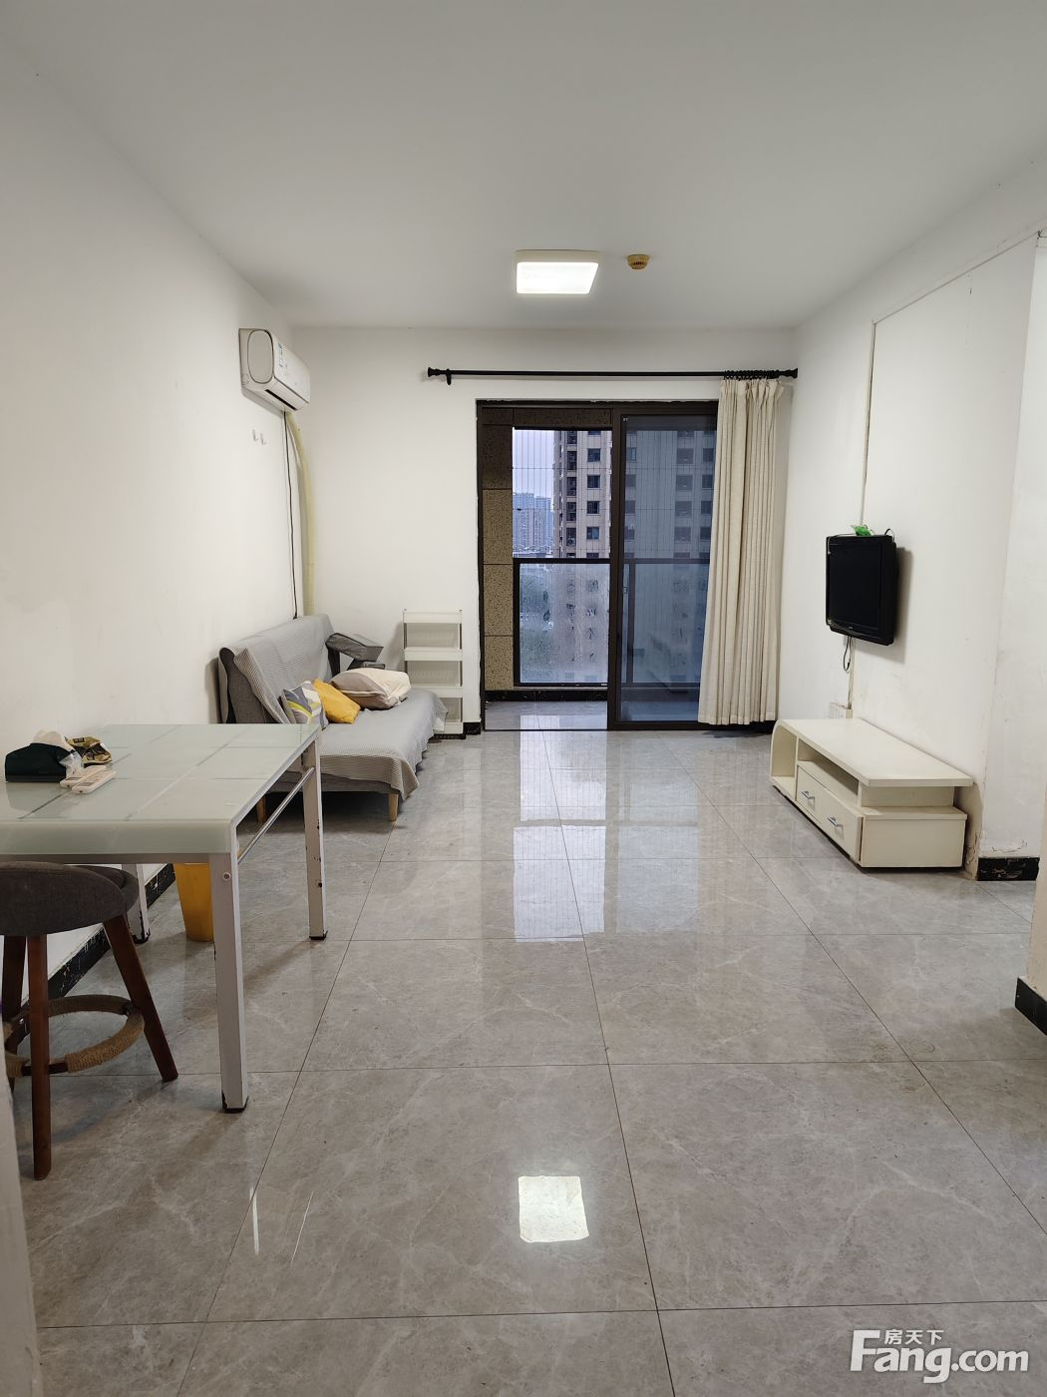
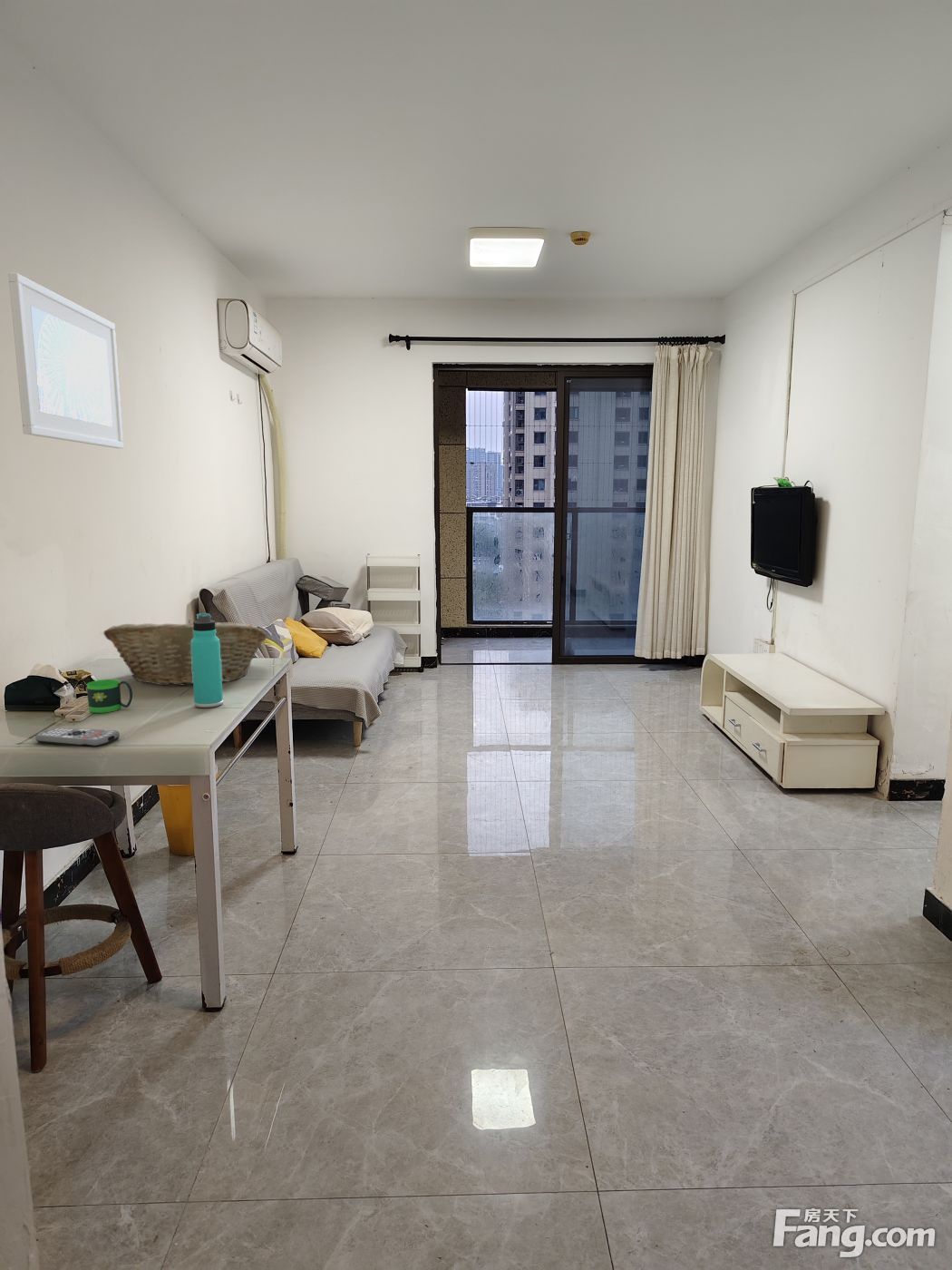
+ thermos bottle [191,612,224,708]
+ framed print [7,272,124,449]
+ remote control [34,727,121,748]
+ mug [86,679,133,714]
+ fruit basket [102,619,268,687]
